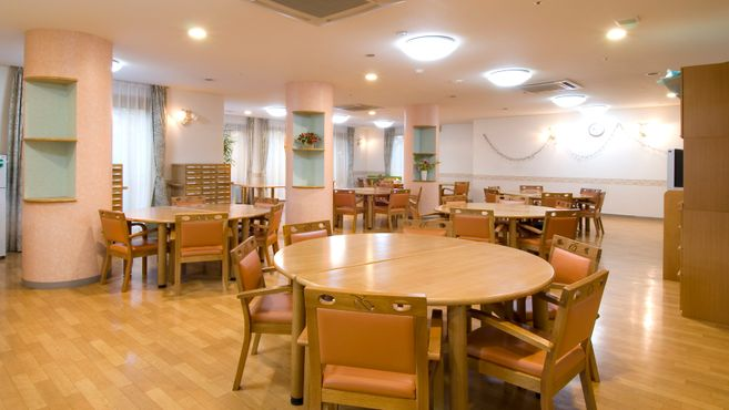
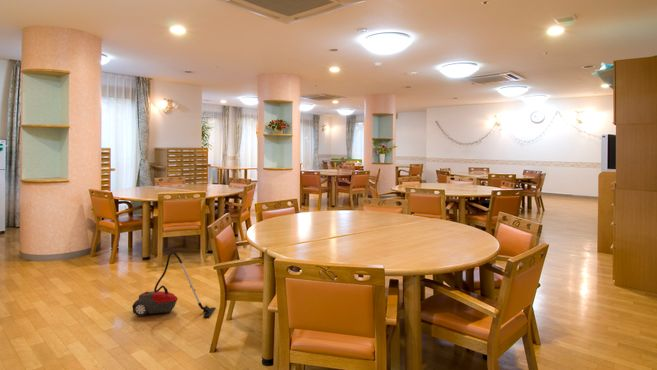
+ vacuum cleaner [131,251,217,318]
